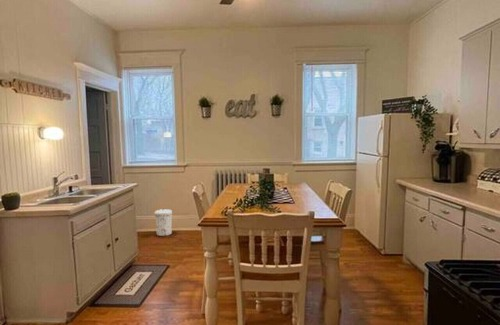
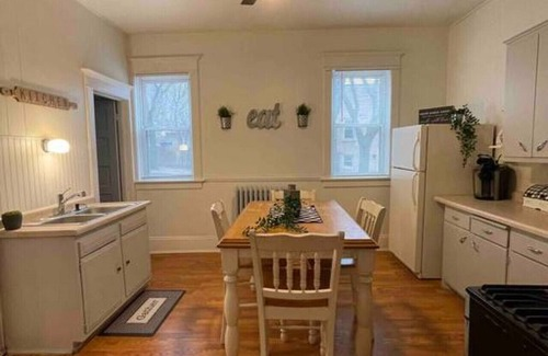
- trash can [154,208,173,237]
